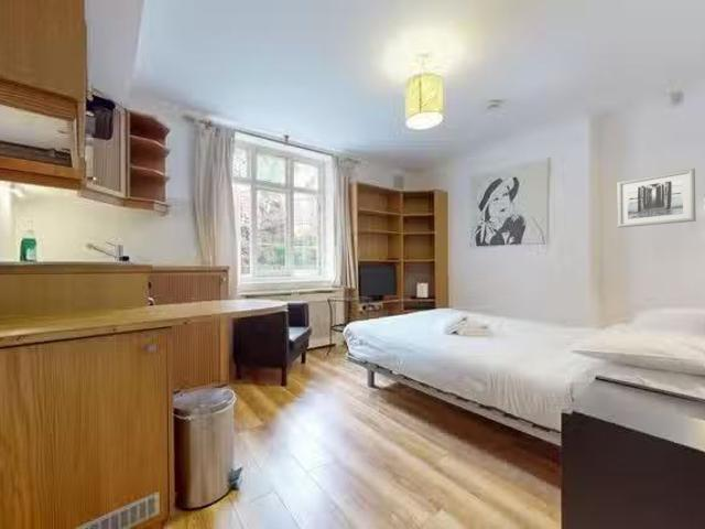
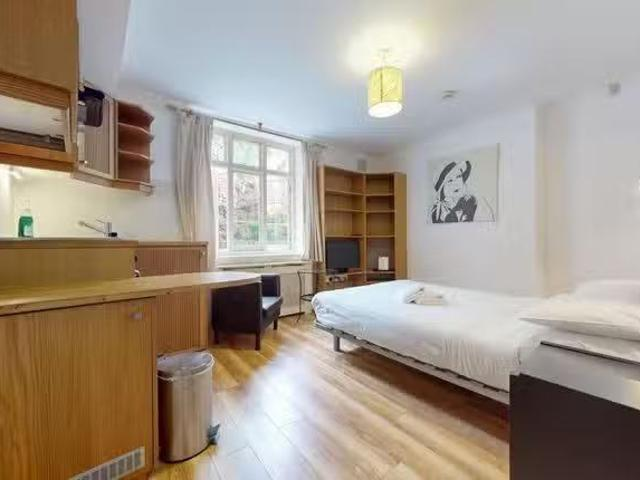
- wall art [617,168,696,228]
